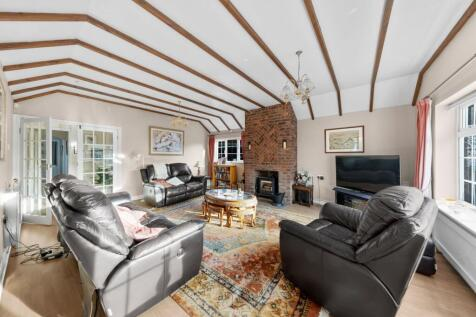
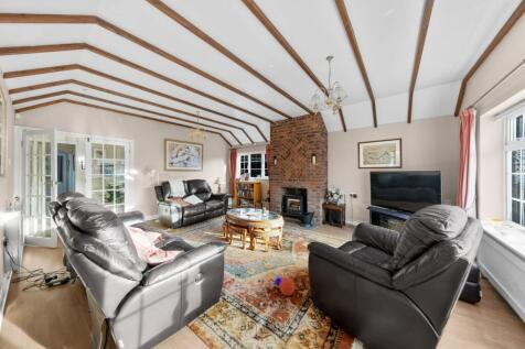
+ ball [274,276,296,296]
